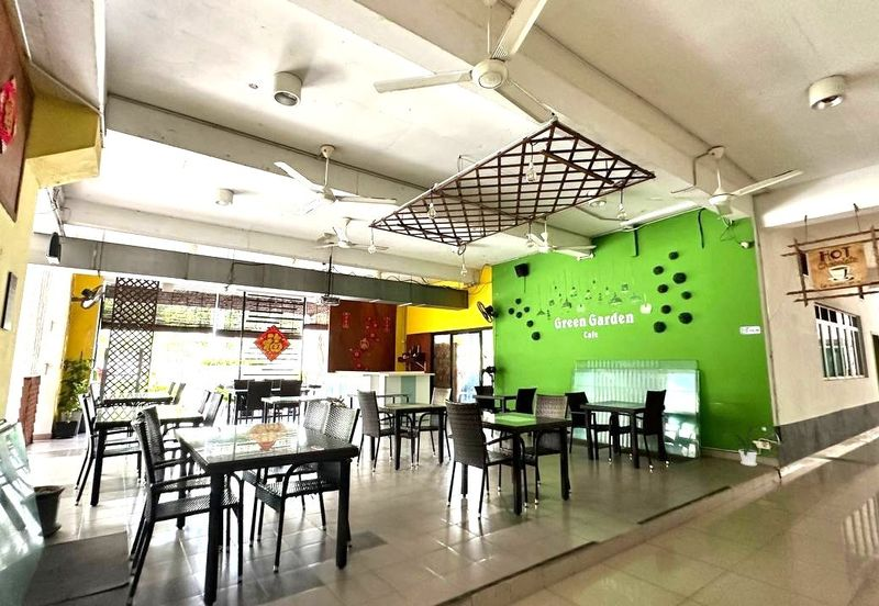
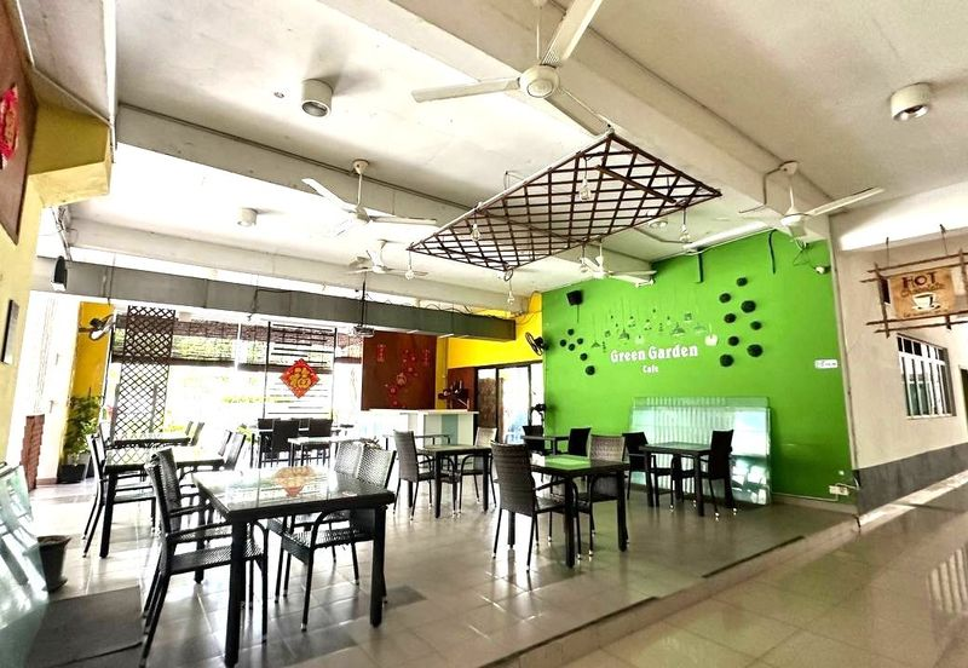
- house plant [723,420,761,467]
